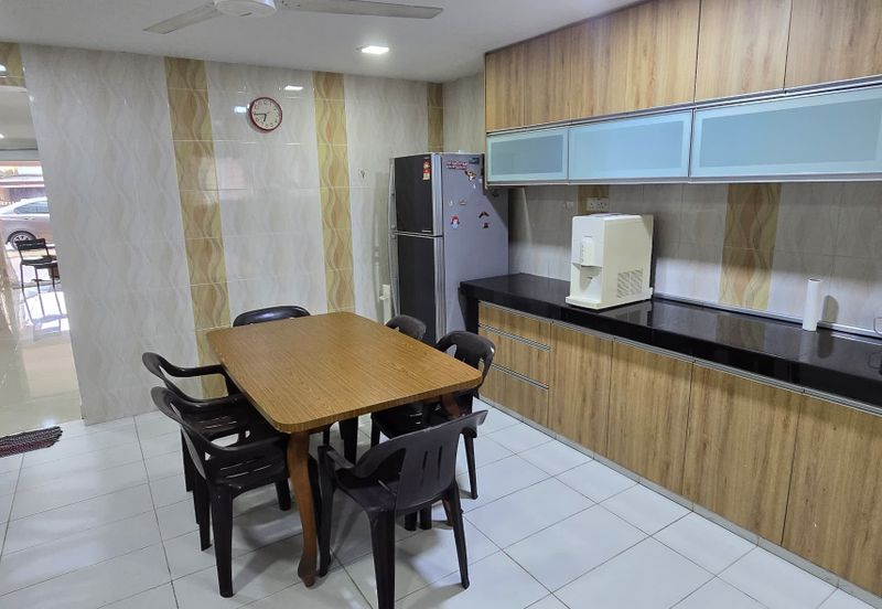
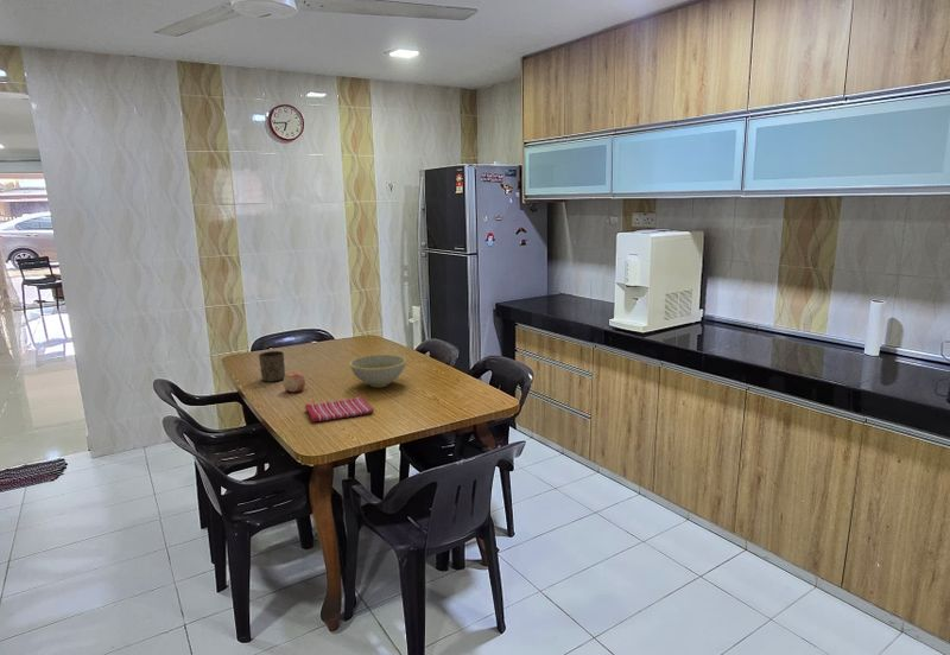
+ bowl [348,354,407,388]
+ dish towel [304,395,375,424]
+ cup [258,350,286,383]
+ apple [283,370,306,393]
